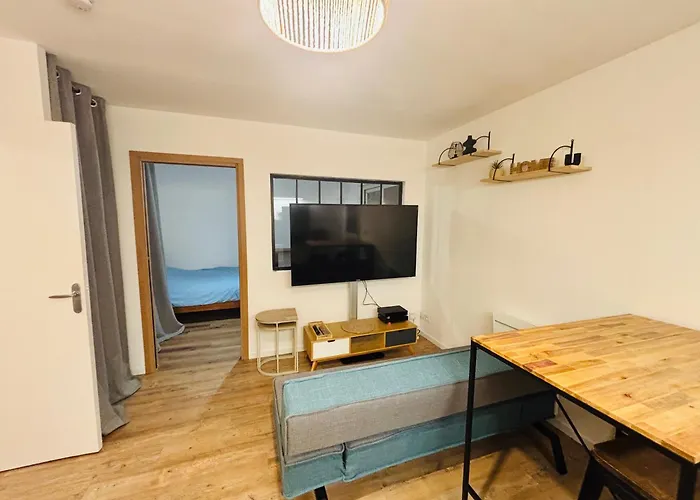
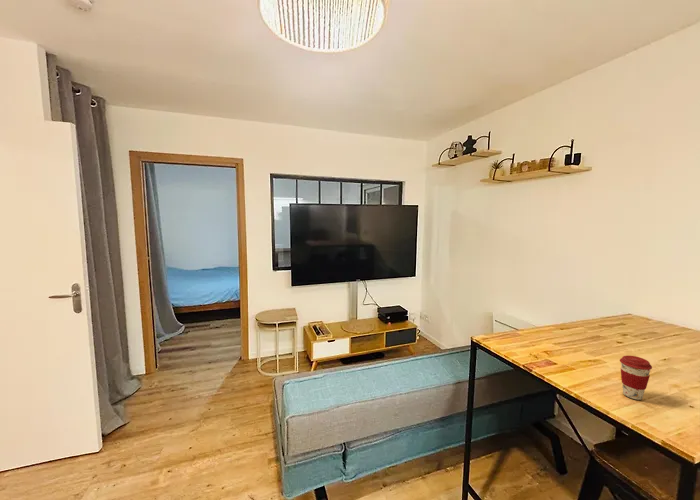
+ coffee cup [619,355,653,401]
